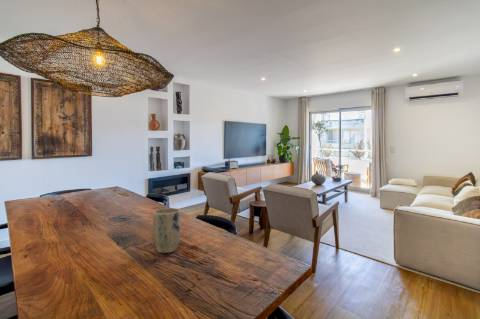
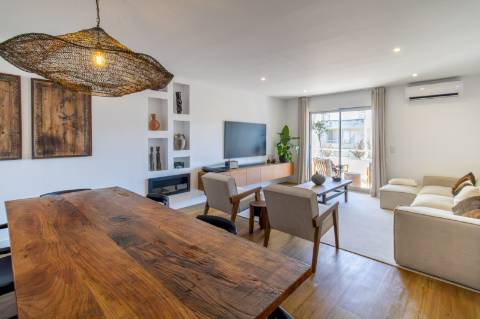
- plant pot [152,207,182,254]
